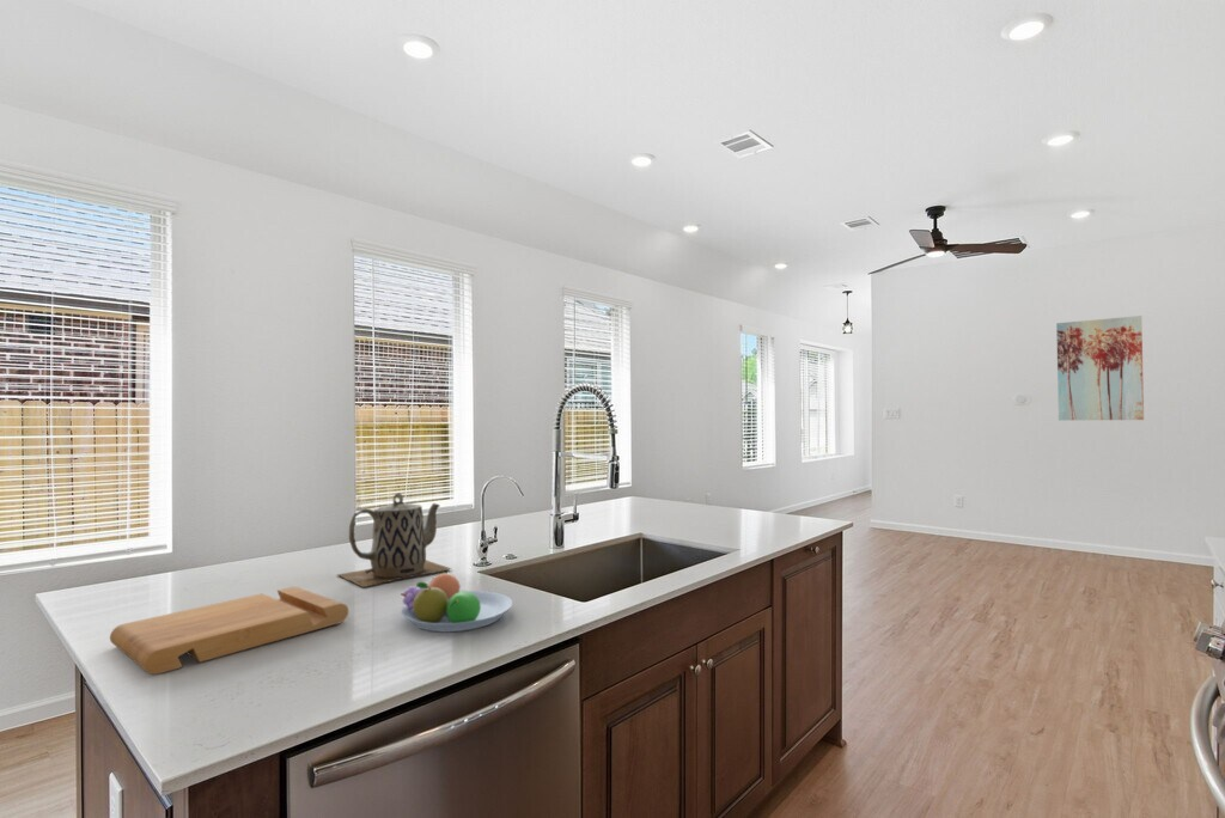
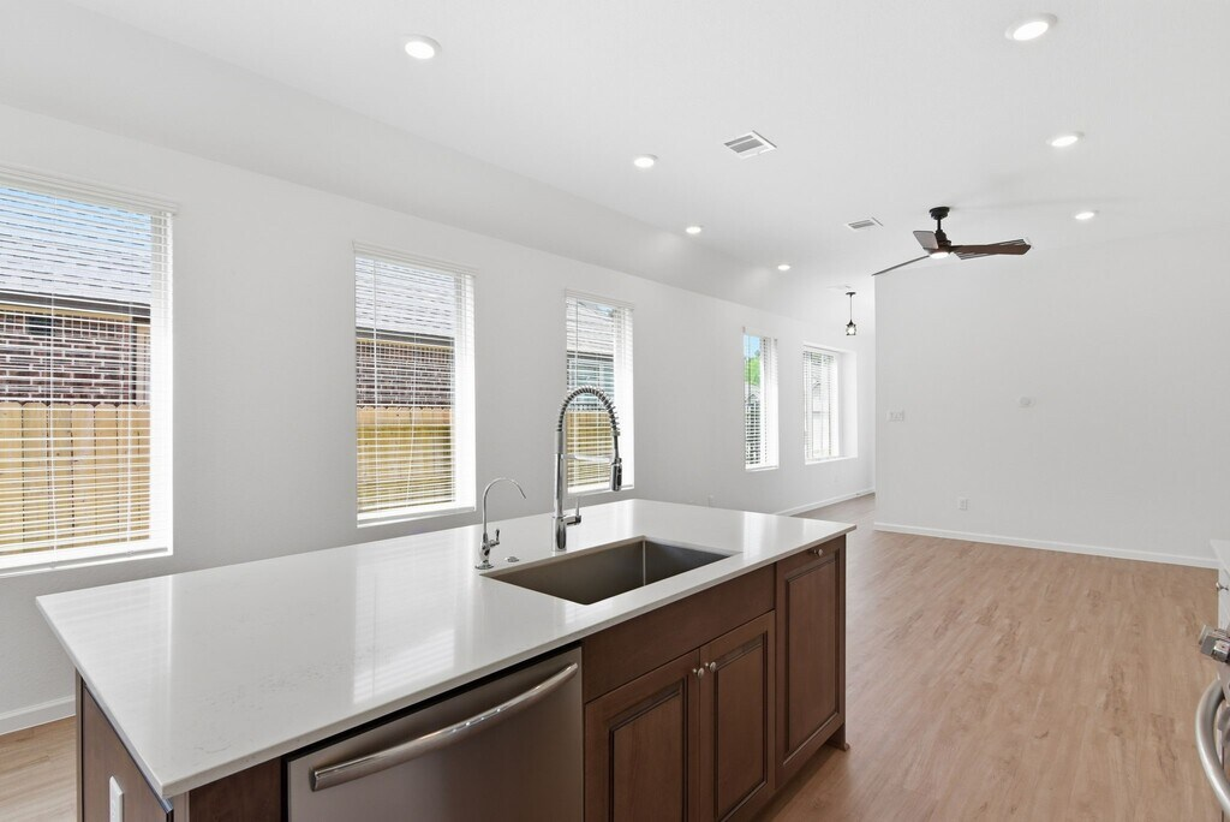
- teapot [335,492,453,588]
- fruit bowl [400,570,513,633]
- wall art [1055,315,1145,421]
- cutting board [109,586,349,676]
